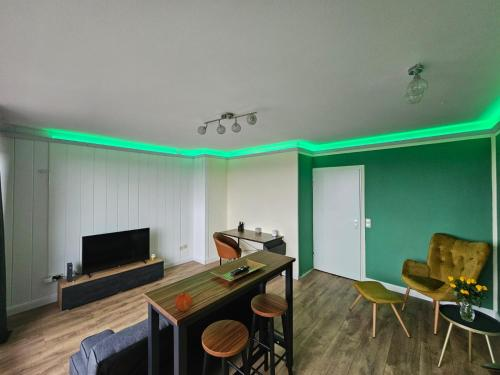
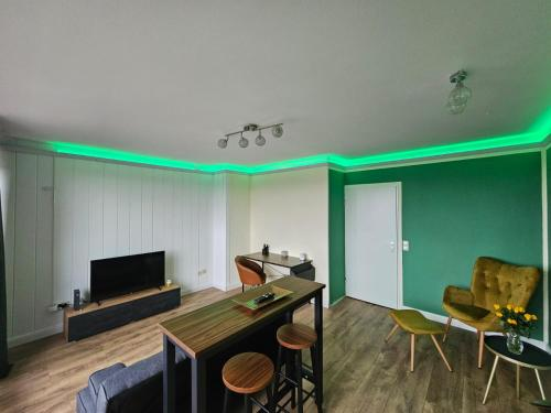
- fruit [174,291,193,313]
